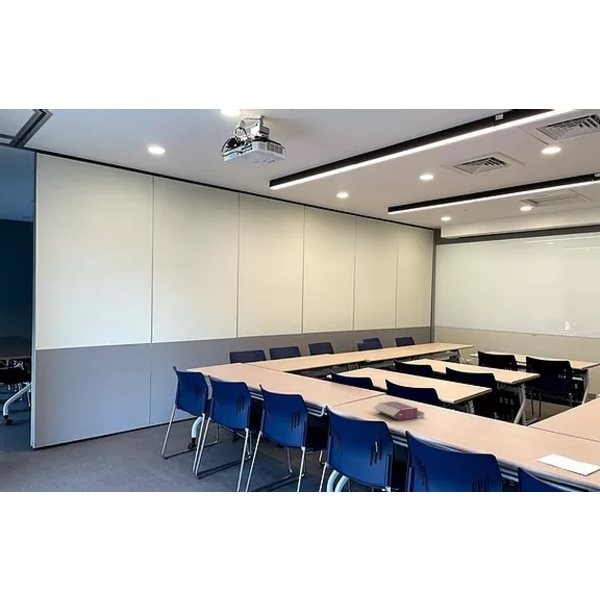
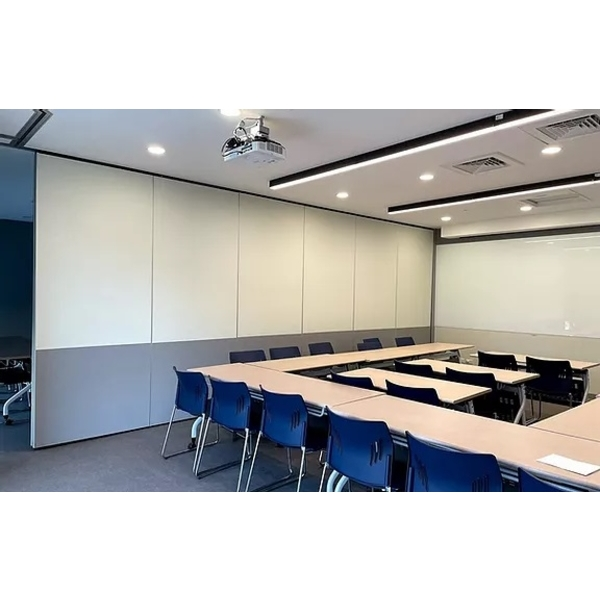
- book [373,400,425,421]
